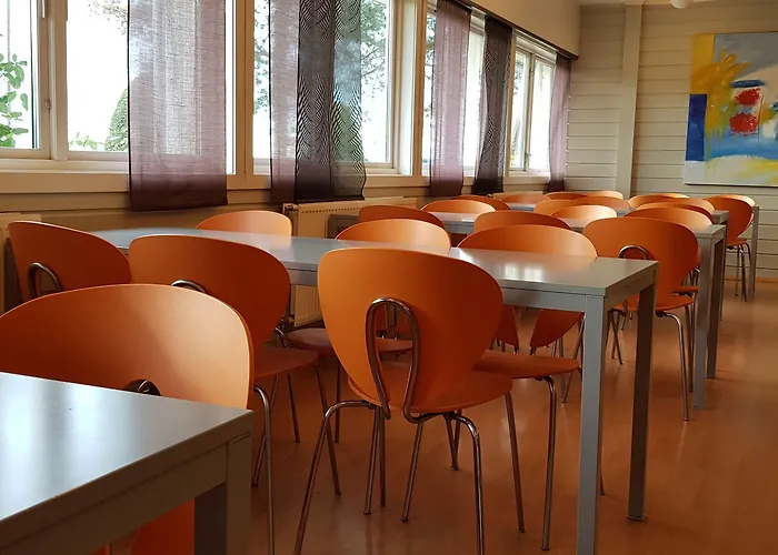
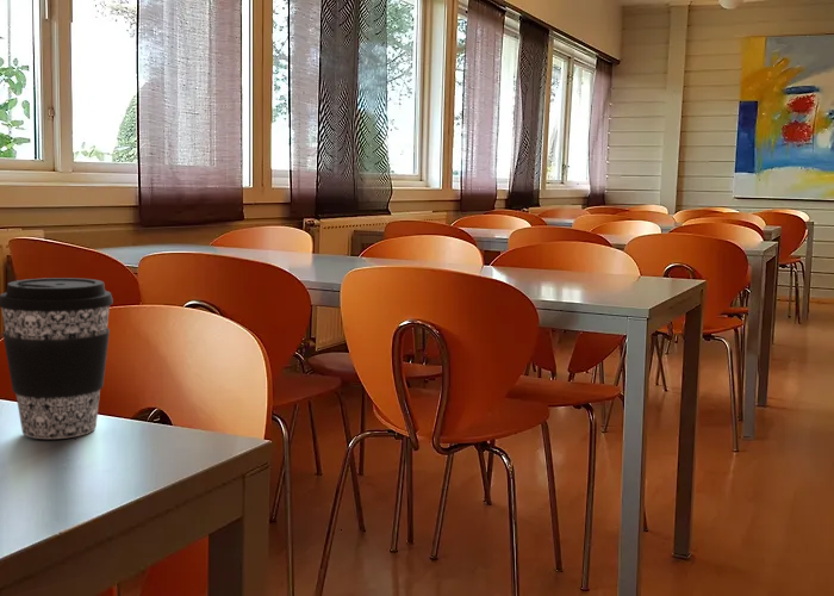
+ coffee cup [0,277,114,440]
